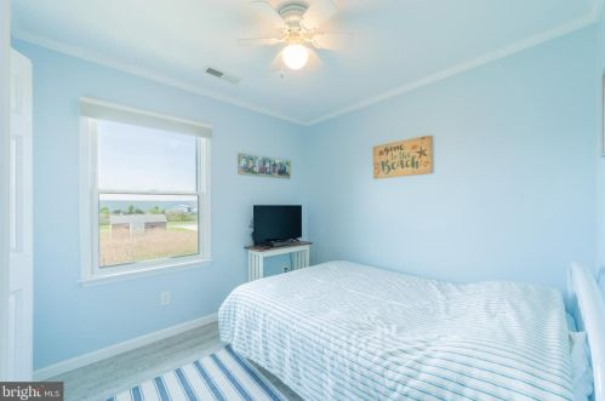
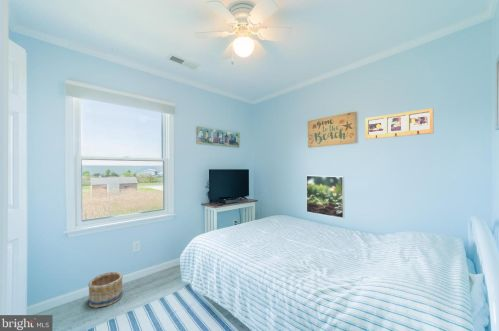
+ basket [87,271,124,309]
+ picture frame [364,107,434,140]
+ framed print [305,174,345,219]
